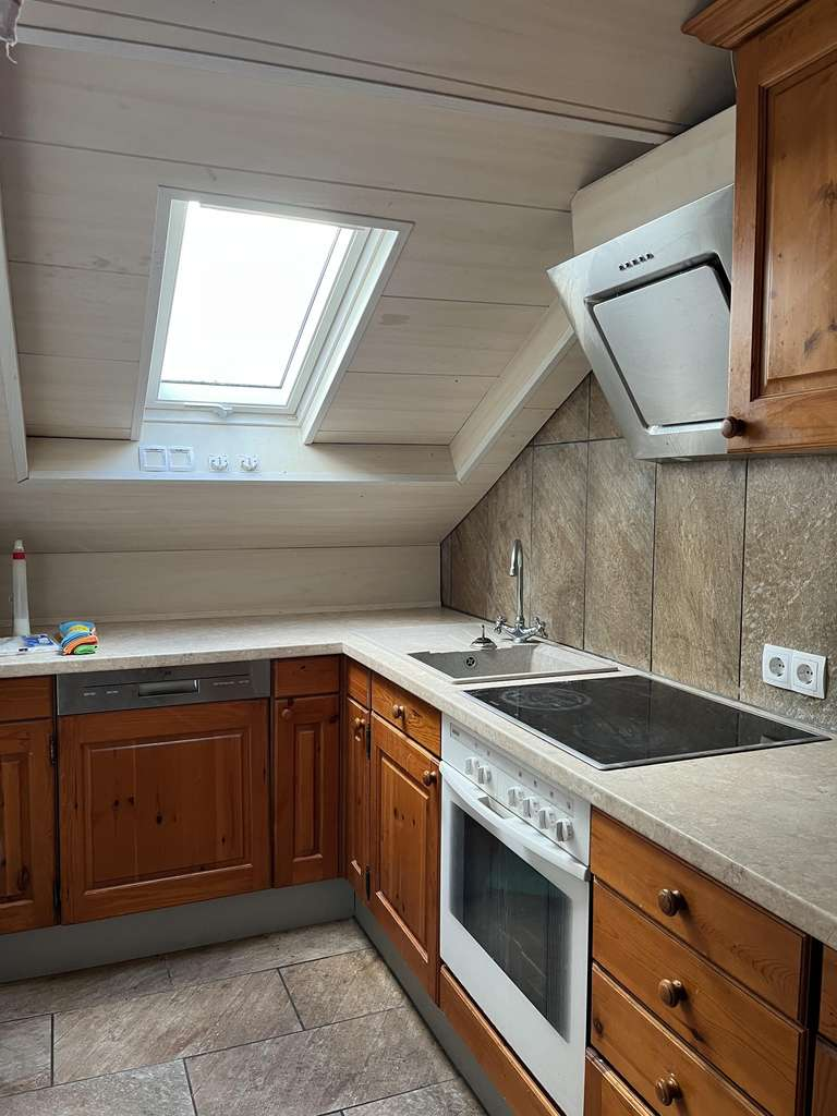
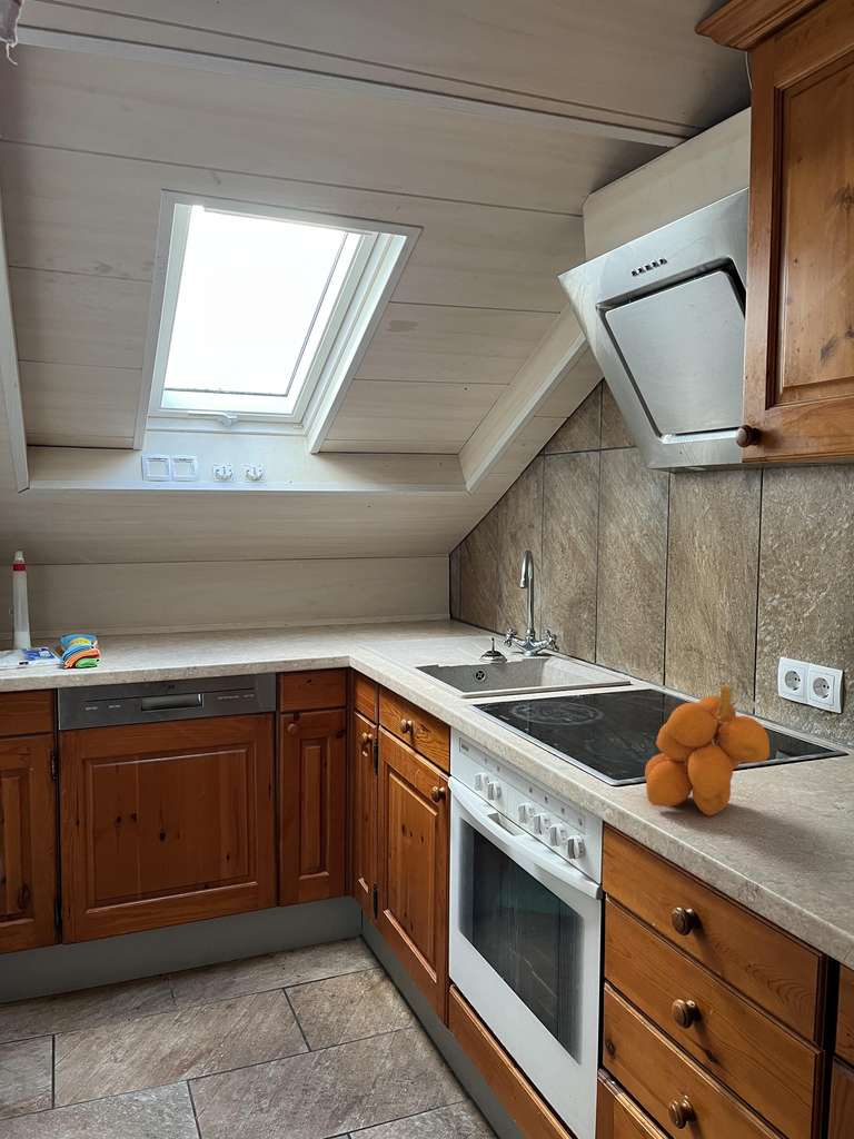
+ fruit [644,684,771,816]
